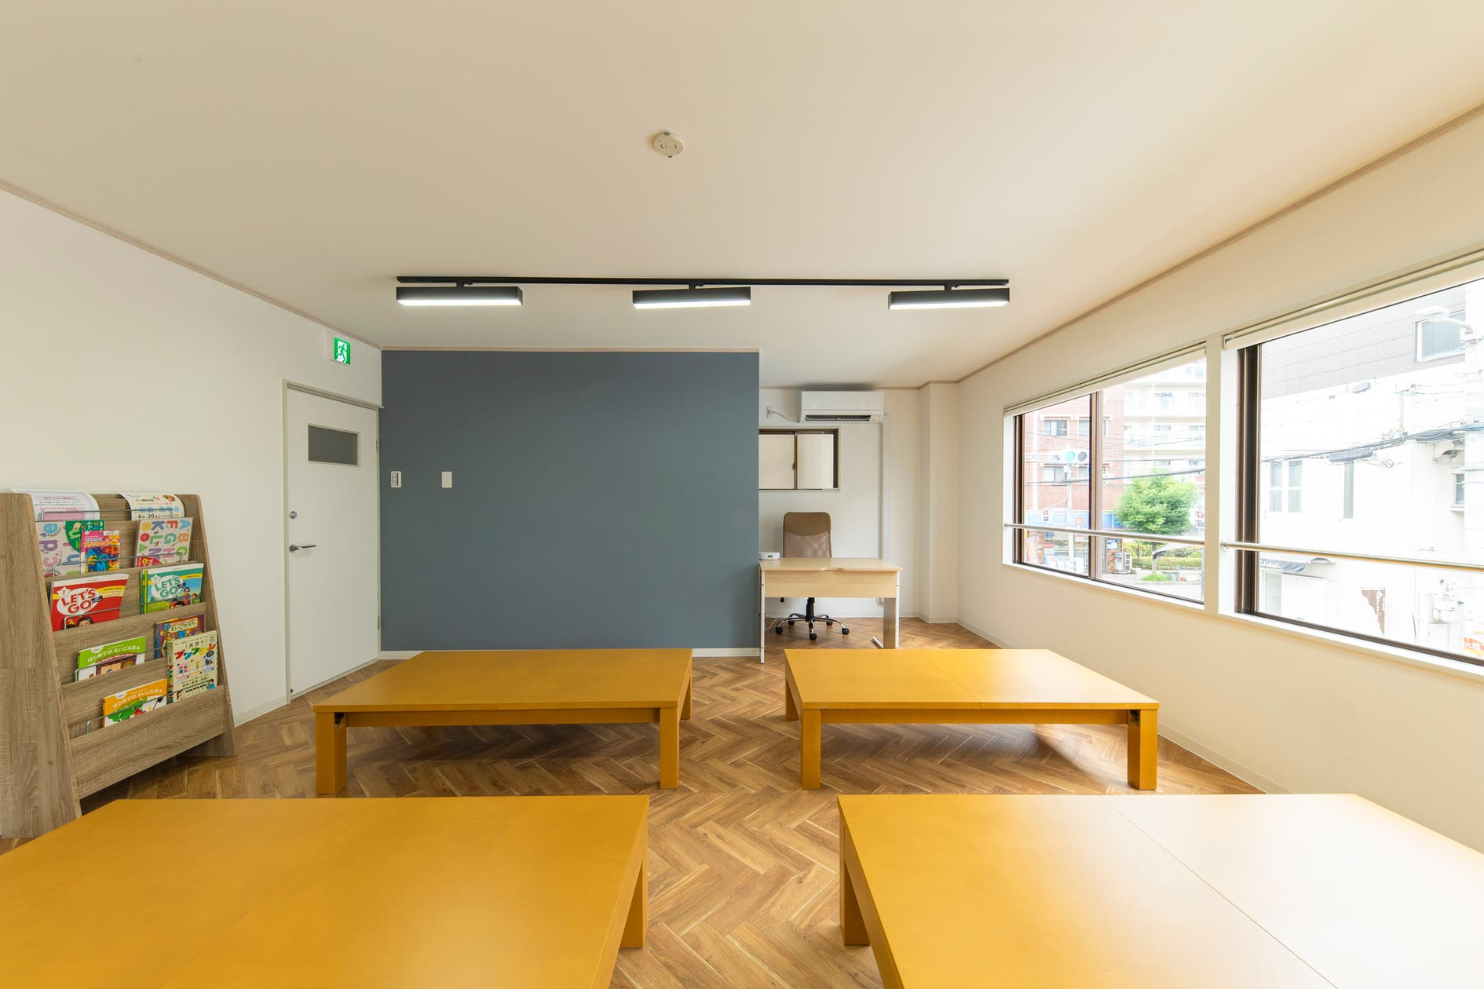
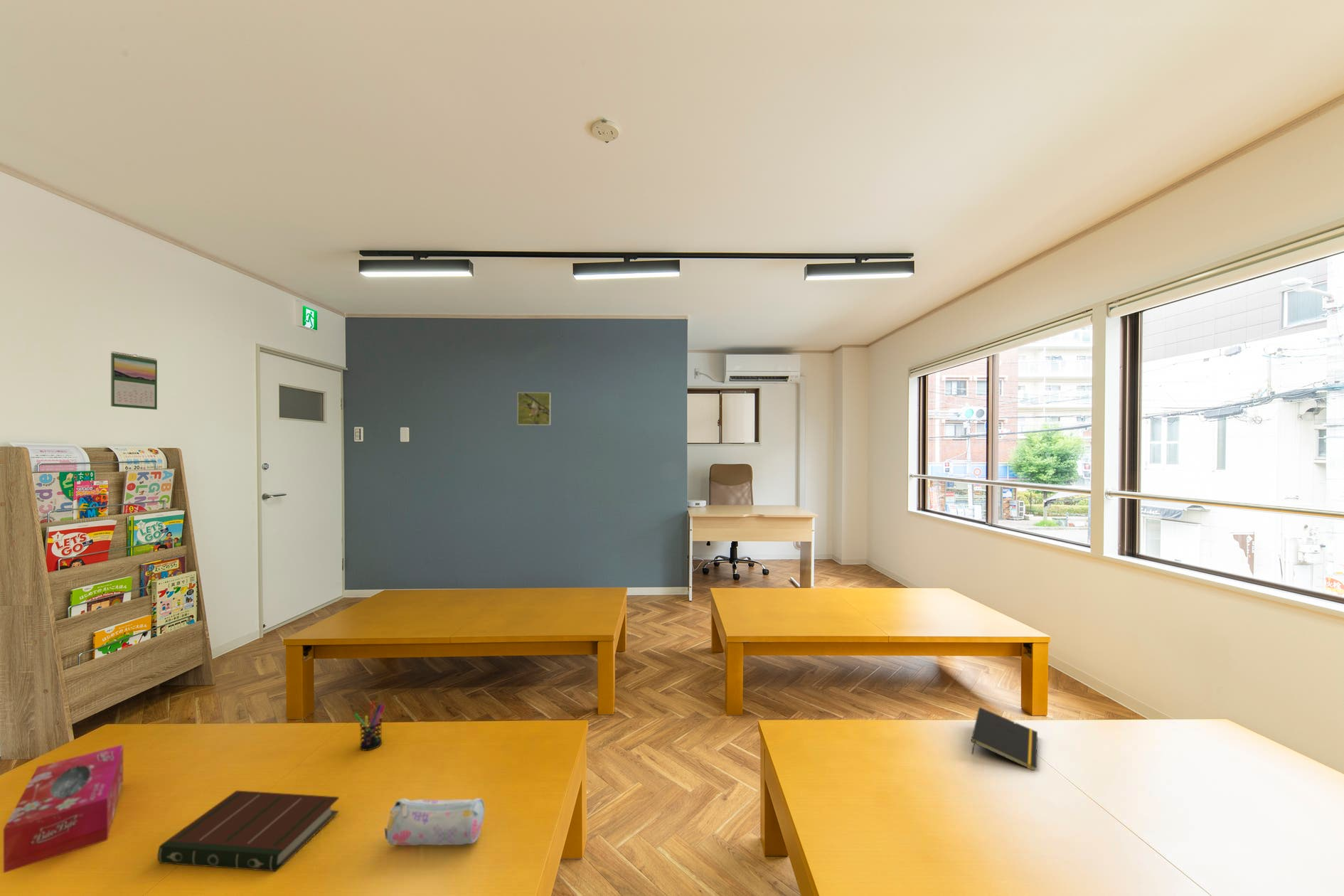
+ tissue box [3,744,124,874]
+ pen holder [353,700,385,751]
+ pencil case [384,797,486,846]
+ notepad [971,707,1038,771]
+ calendar [110,351,158,410]
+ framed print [517,392,551,426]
+ book [156,790,340,872]
